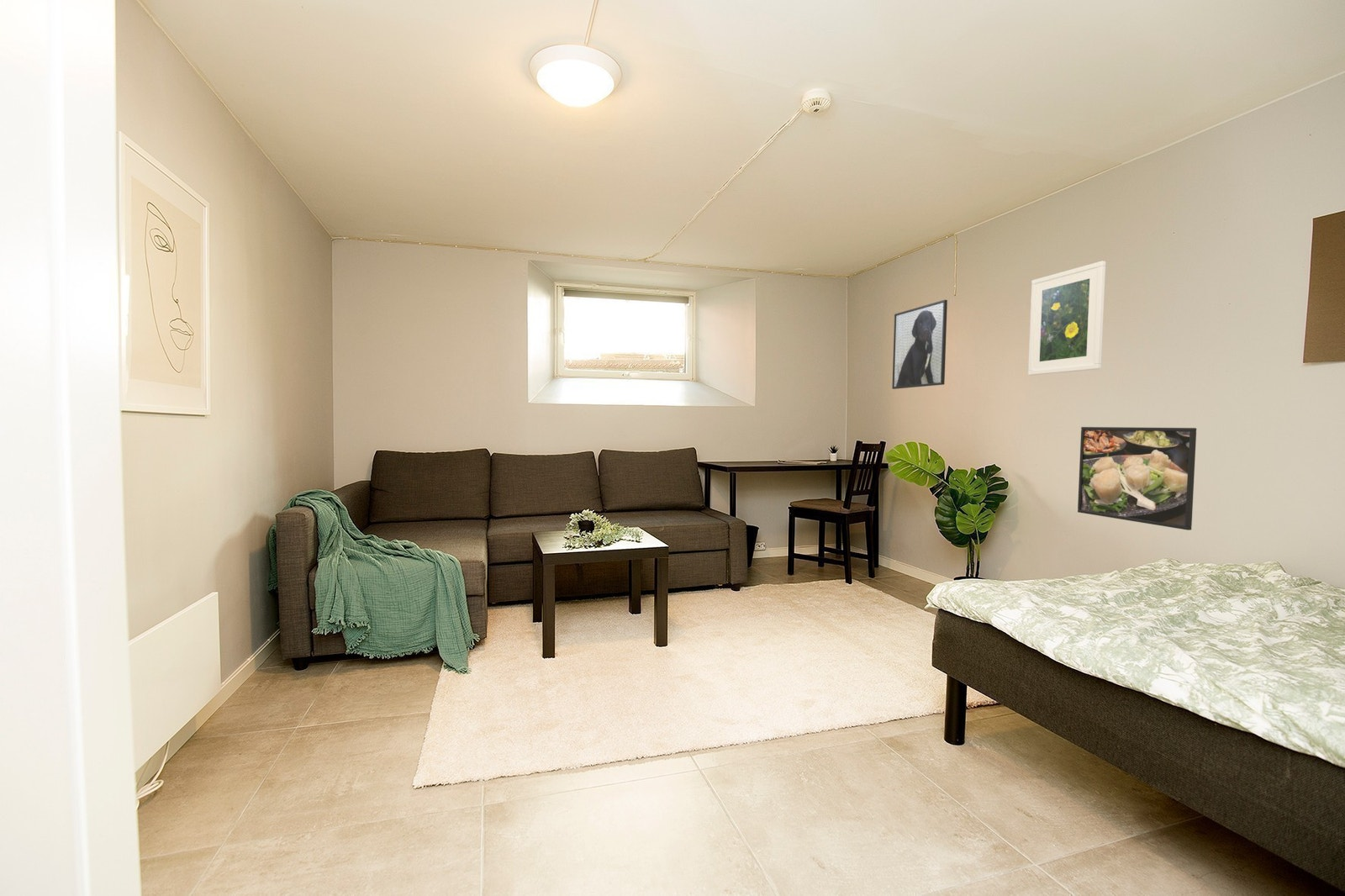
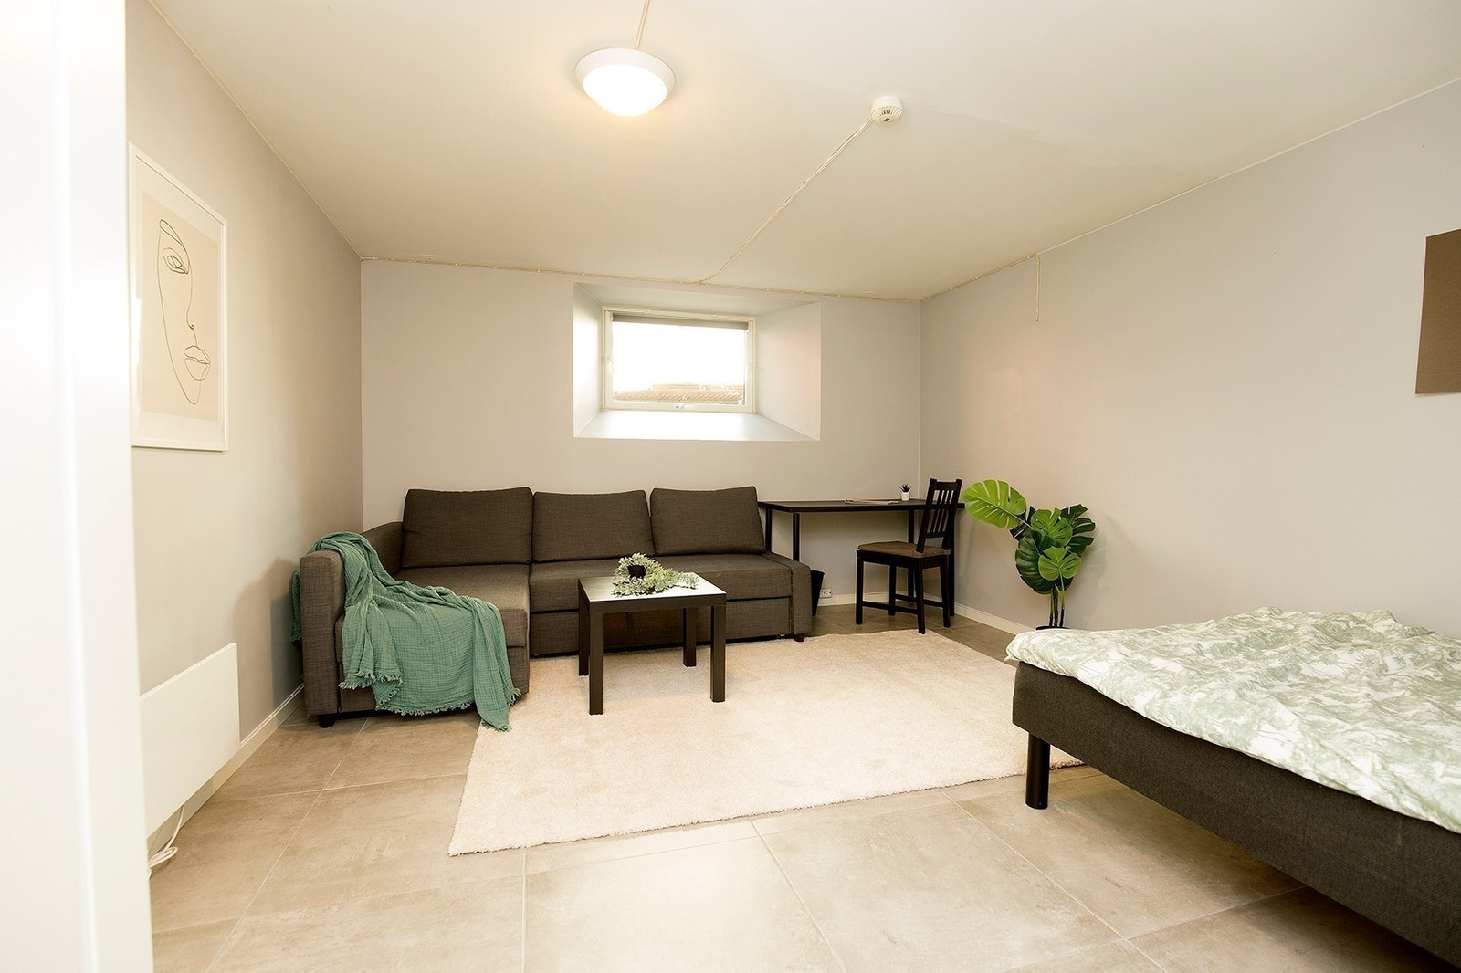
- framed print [1077,426,1197,531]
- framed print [891,299,948,390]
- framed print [1027,261,1106,376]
